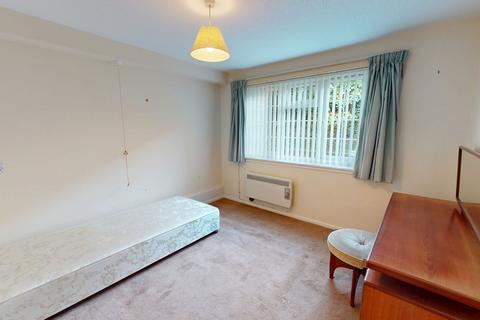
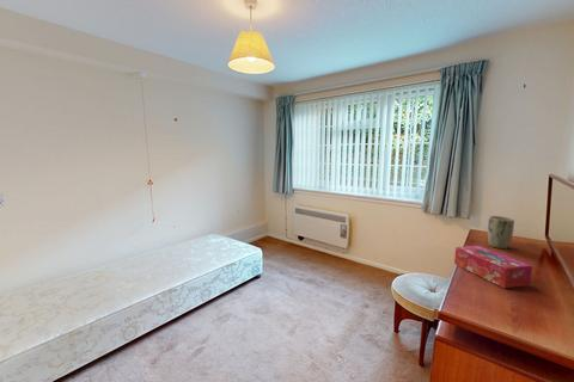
+ tissue box [453,245,533,289]
+ plant pot [487,215,515,249]
